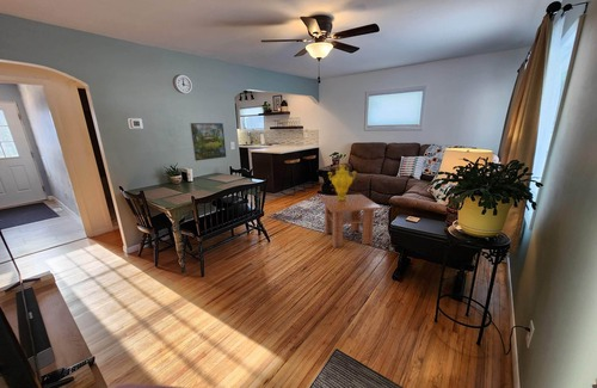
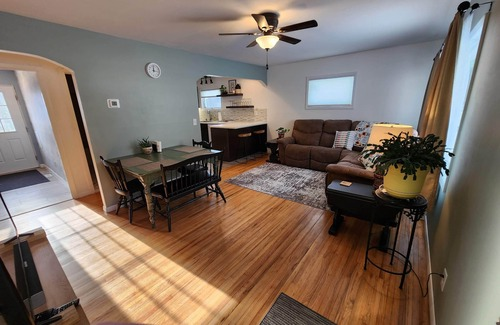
- coffee table [319,193,382,250]
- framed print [189,122,227,162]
- decorative urn [327,164,357,202]
